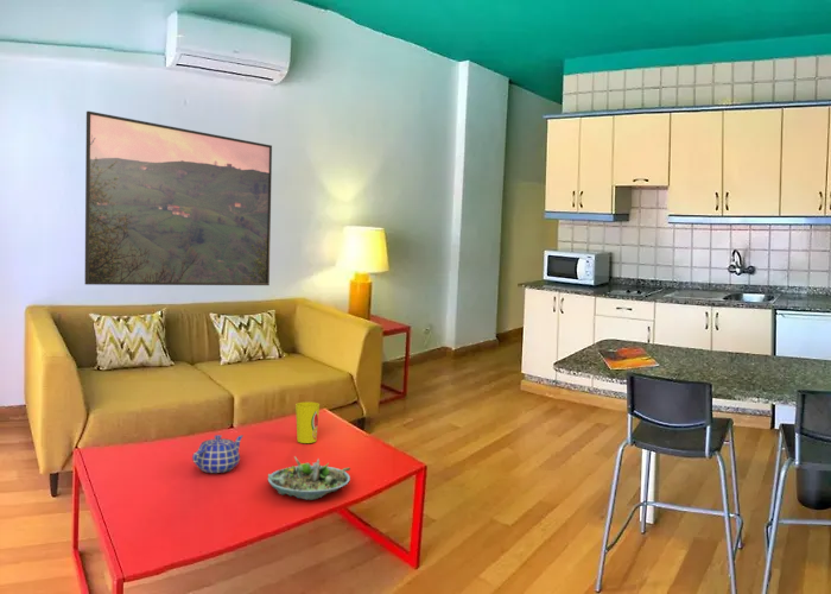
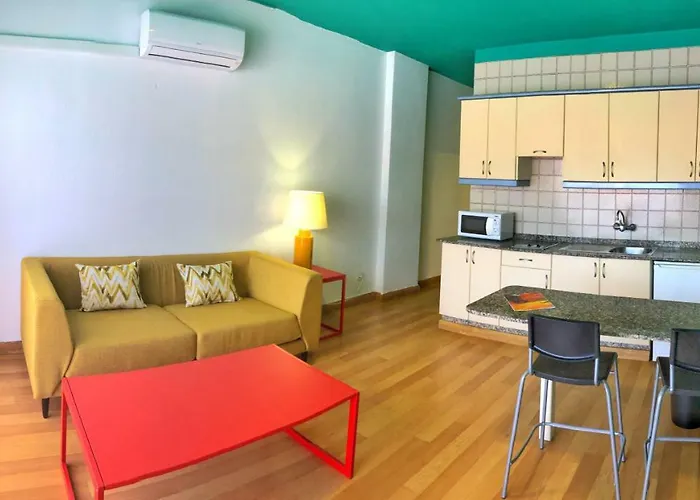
- teapot [191,434,245,474]
- succulent planter [267,455,351,500]
- cup [294,402,321,444]
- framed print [84,110,273,286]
